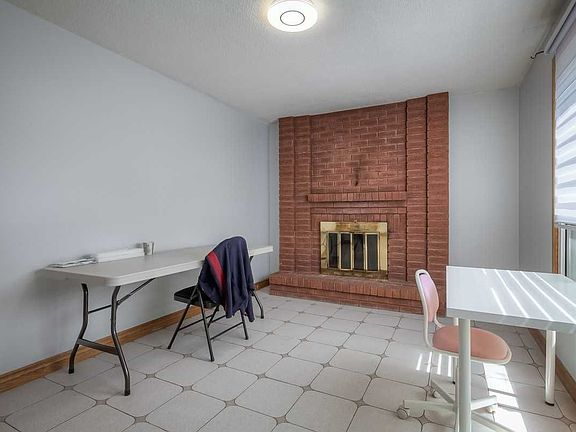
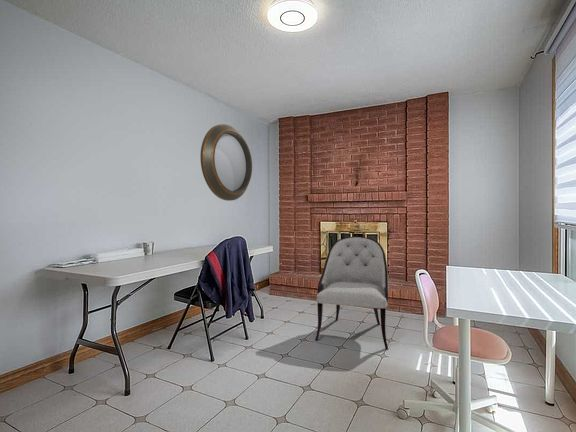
+ armchair [314,236,389,350]
+ home mirror [199,123,253,202]
